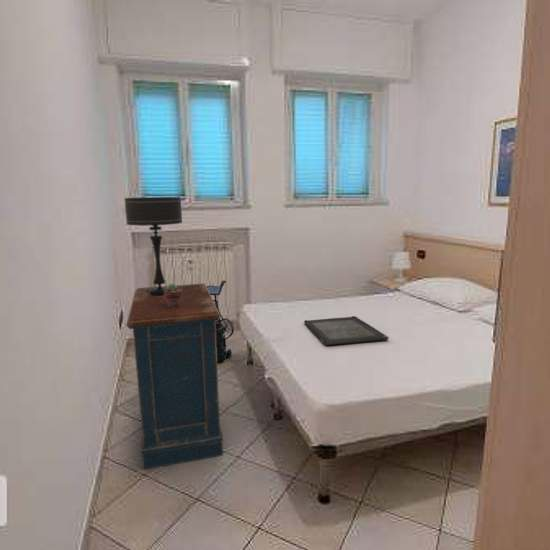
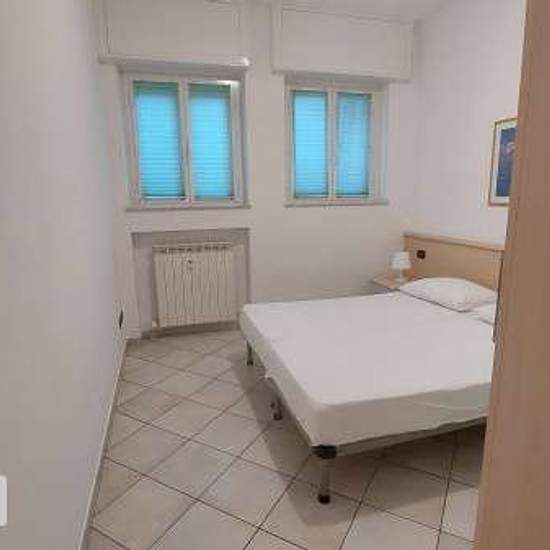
- vacuum cleaner [206,279,235,362]
- table lamp [124,196,183,296]
- potted succulent [164,283,182,308]
- serving tray [303,315,390,346]
- dresser [125,283,224,471]
